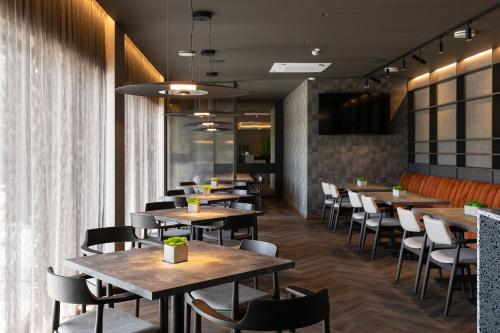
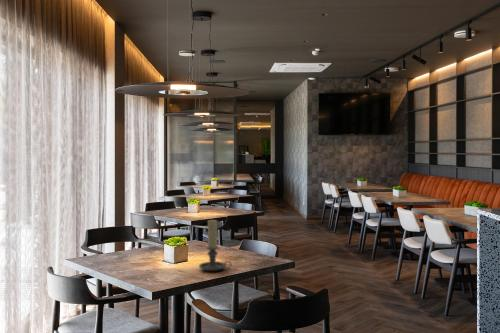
+ candle holder [198,218,233,272]
